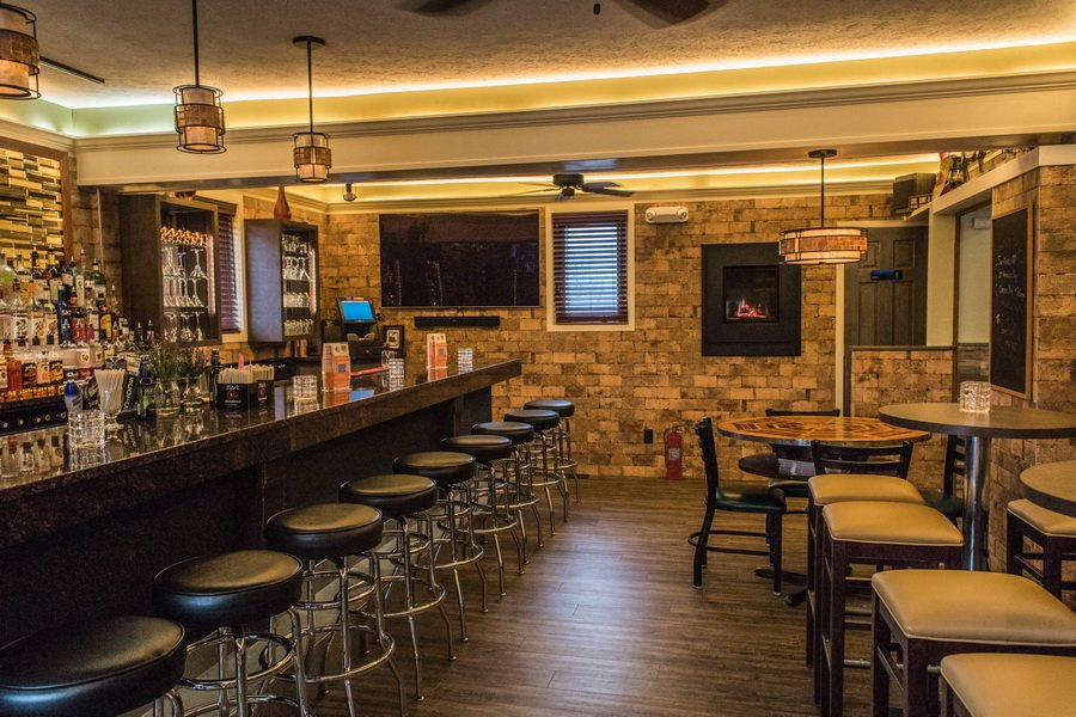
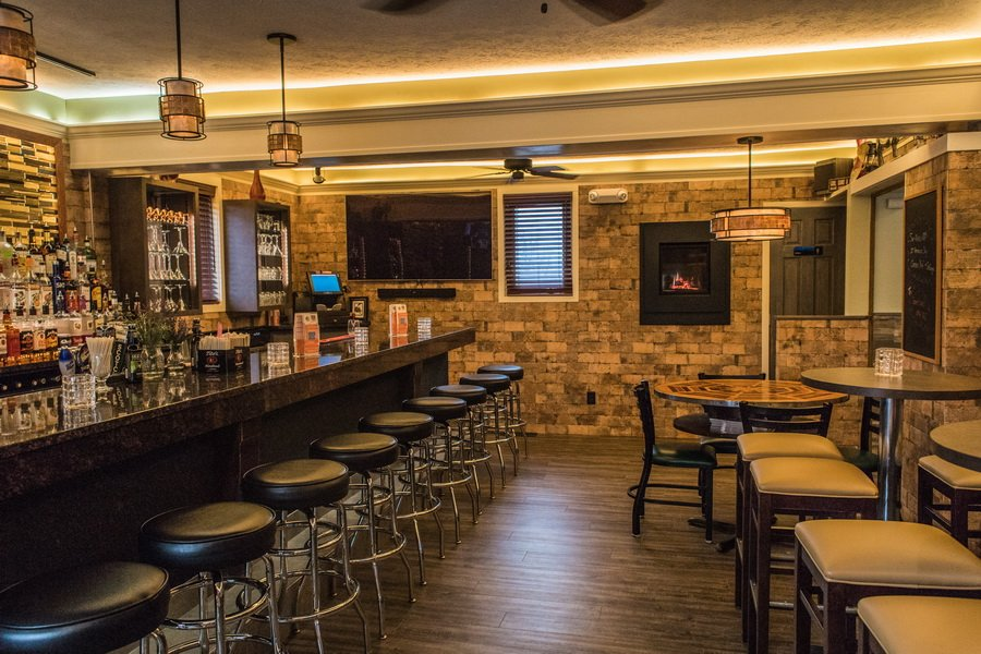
- fire extinguisher [662,423,685,482]
